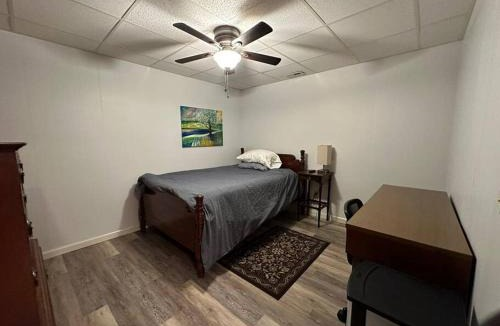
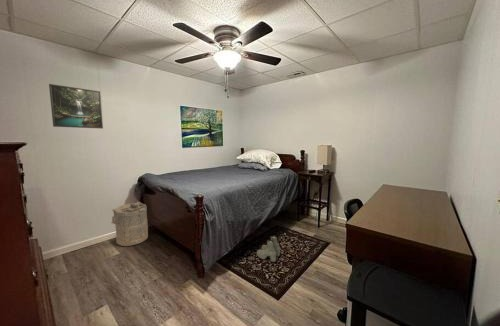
+ boots [256,235,281,263]
+ laundry hamper [110,201,149,247]
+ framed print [48,83,104,129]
